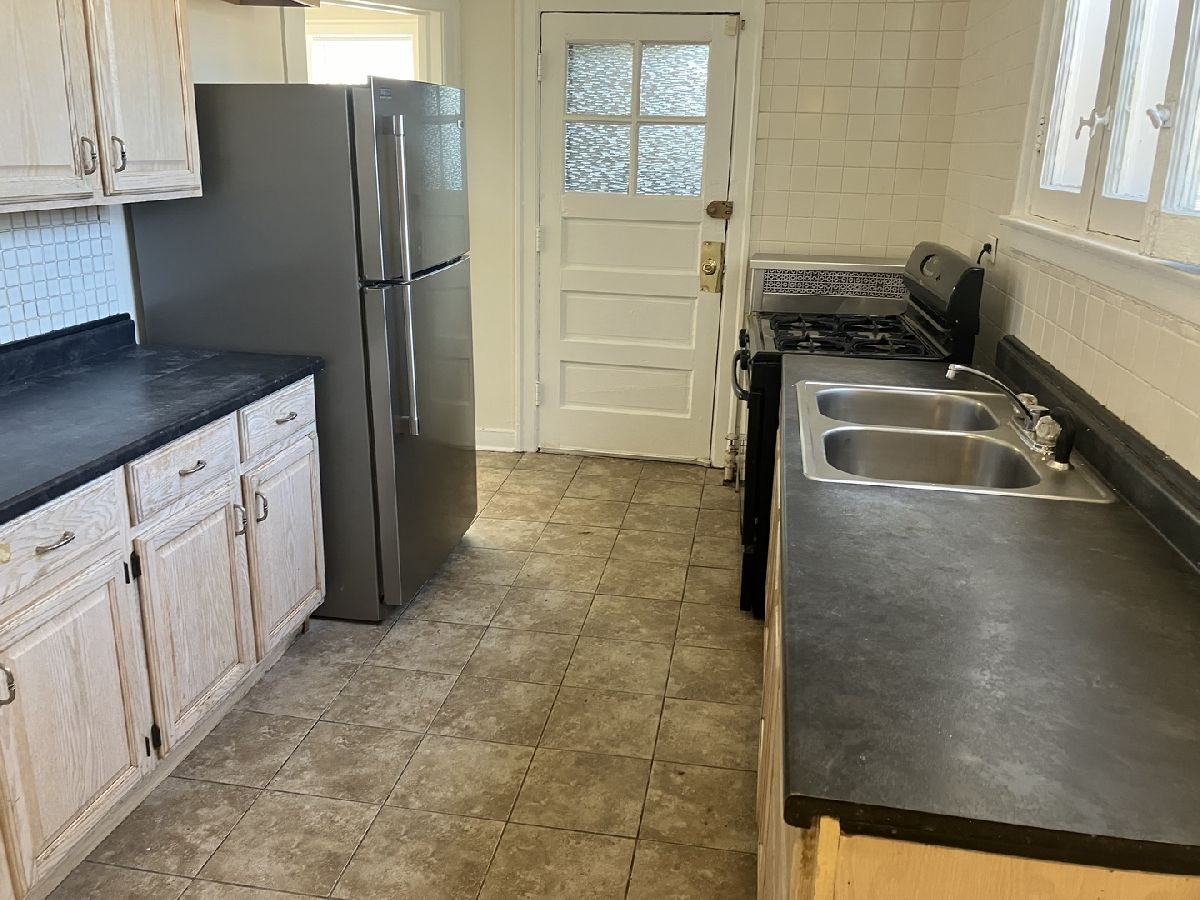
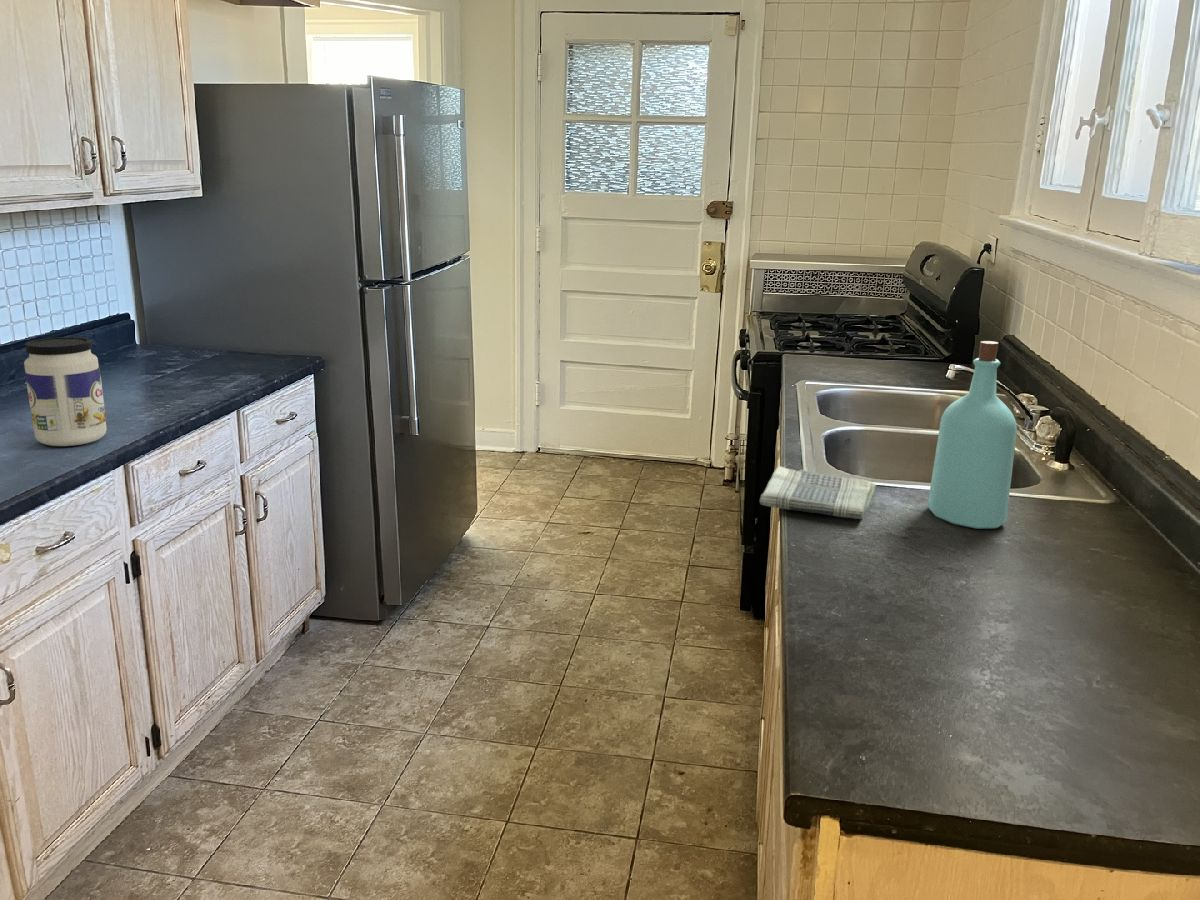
+ bottle [927,340,1018,530]
+ dish towel [759,465,877,520]
+ jar [23,336,107,447]
